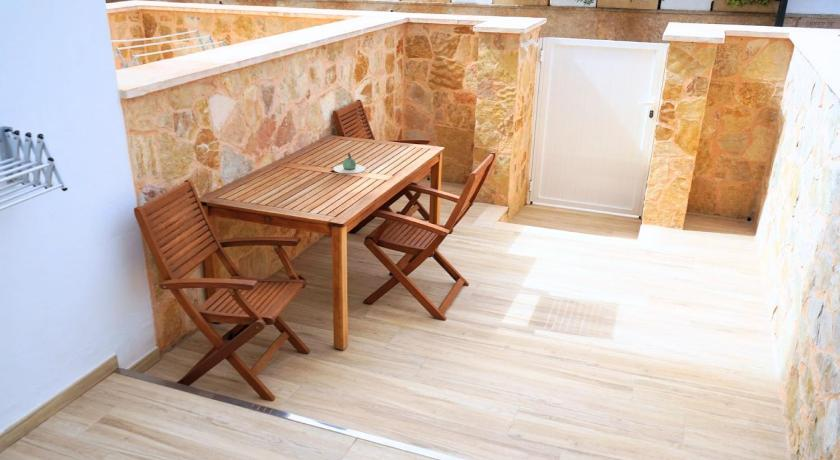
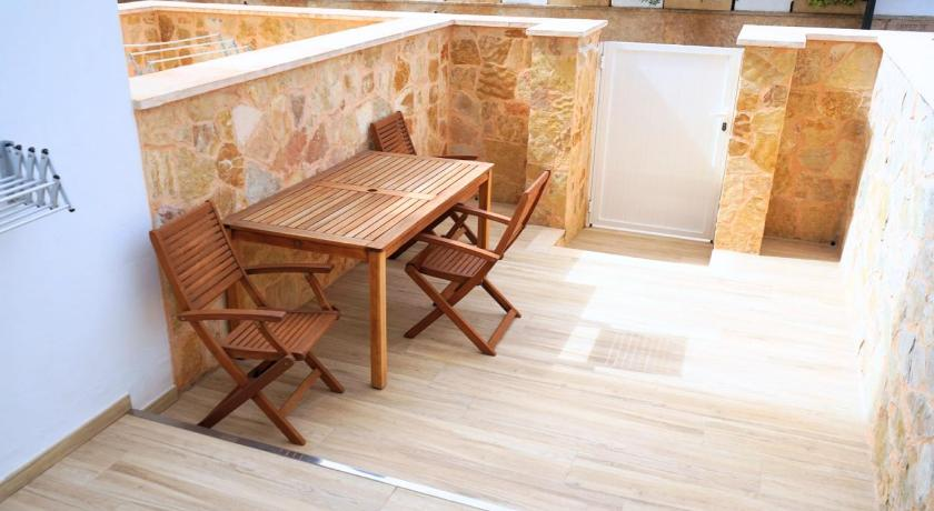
- teapot [332,152,367,174]
